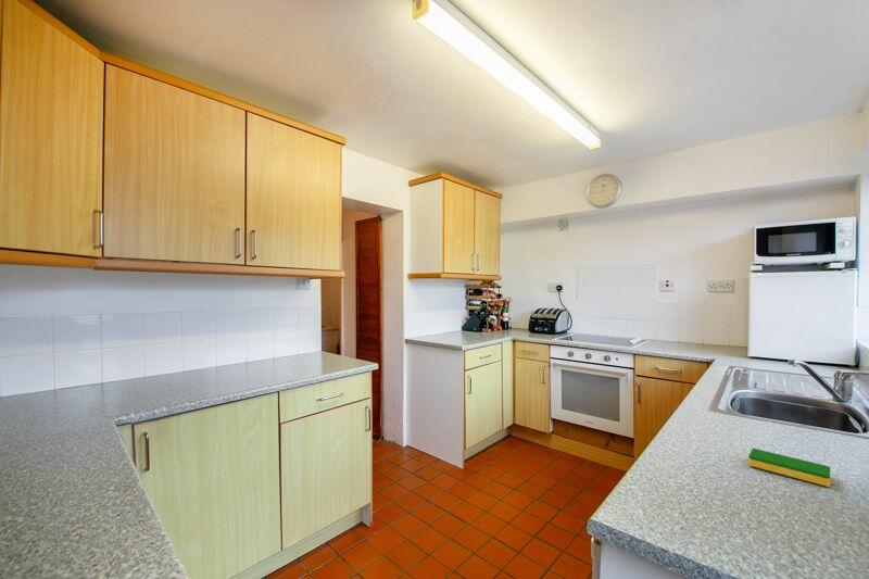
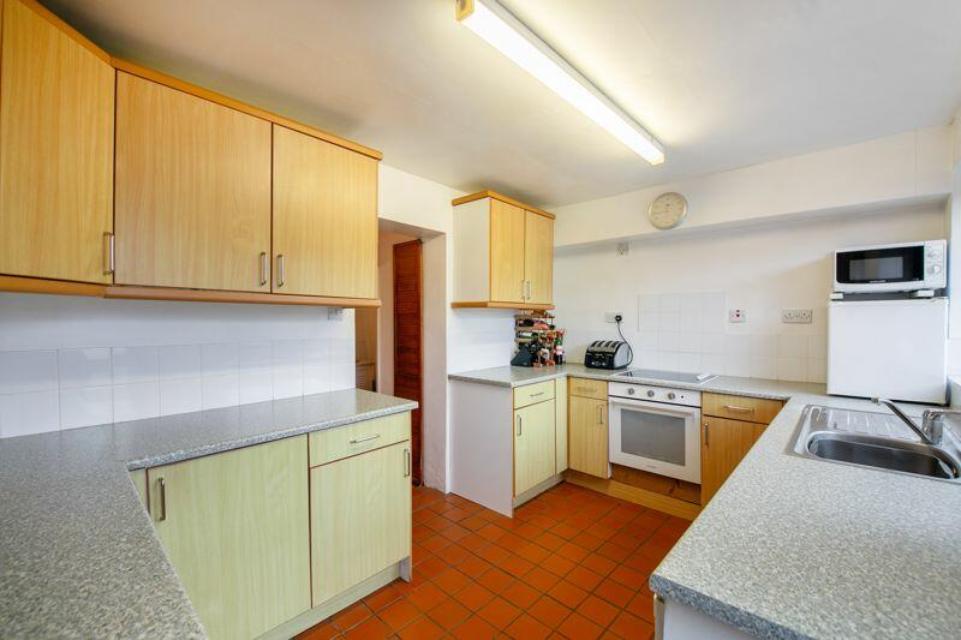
- dish sponge [747,448,831,488]
